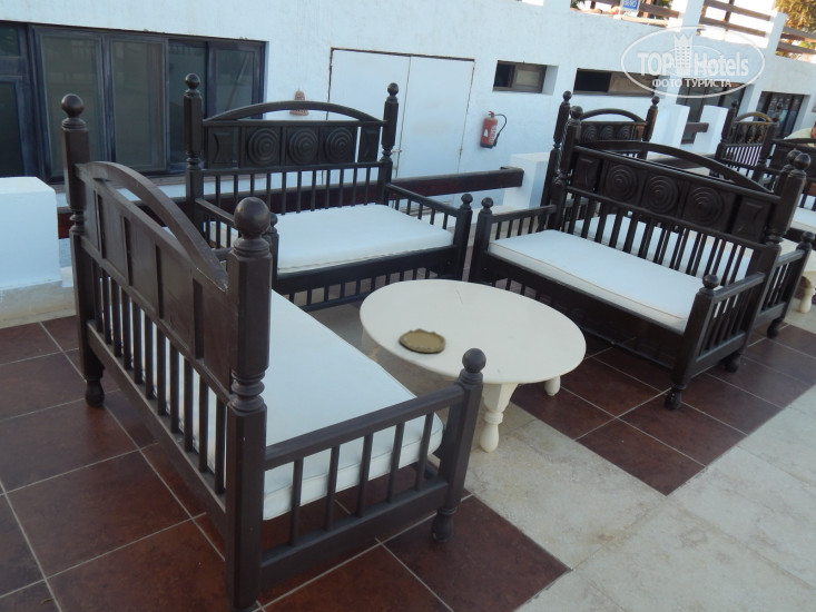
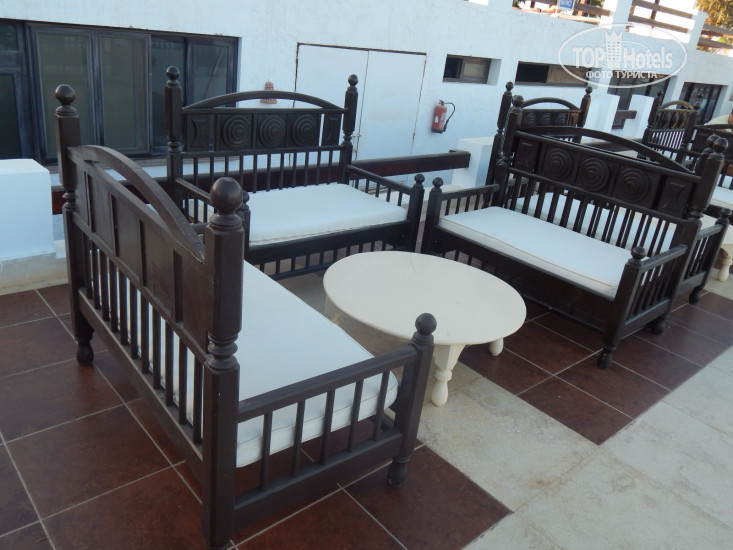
- ashtray [399,327,446,354]
